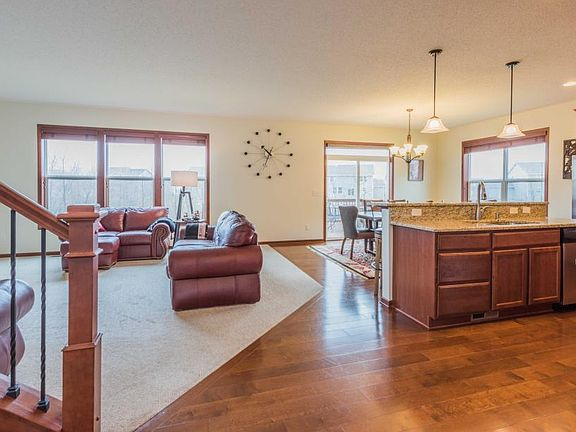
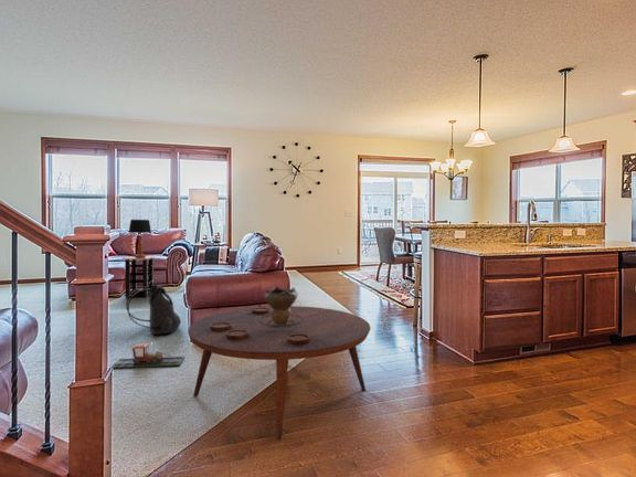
+ decorative bowl [263,286,299,325]
+ coffee table [187,305,371,442]
+ table lamp [128,219,152,258]
+ side table [121,256,155,298]
+ toy train [110,342,186,369]
+ backpack [125,284,182,336]
